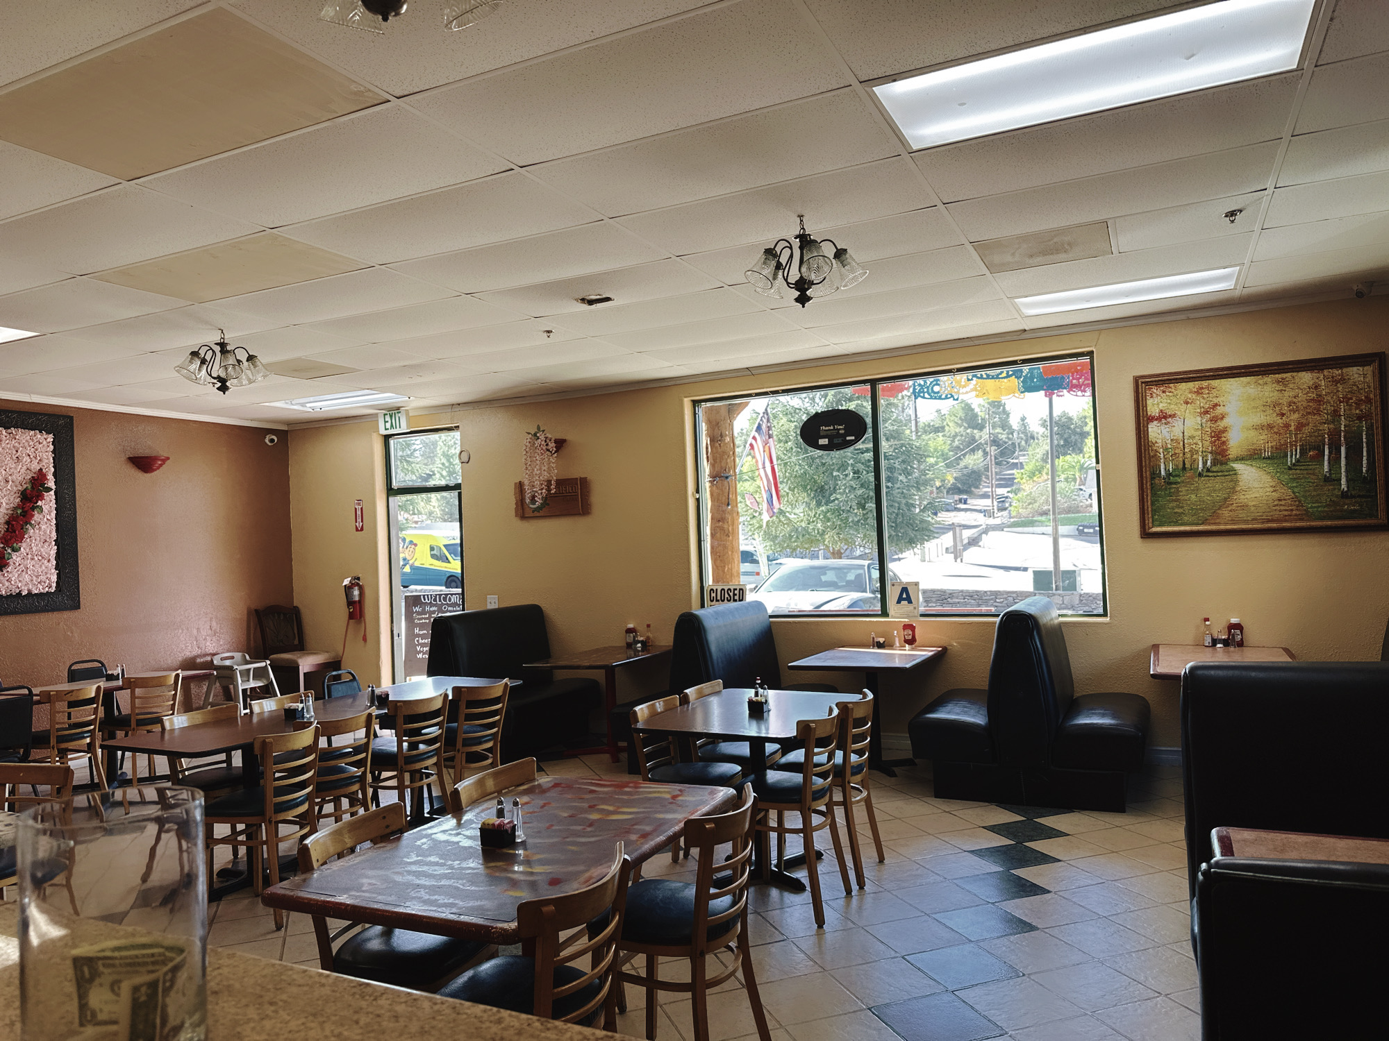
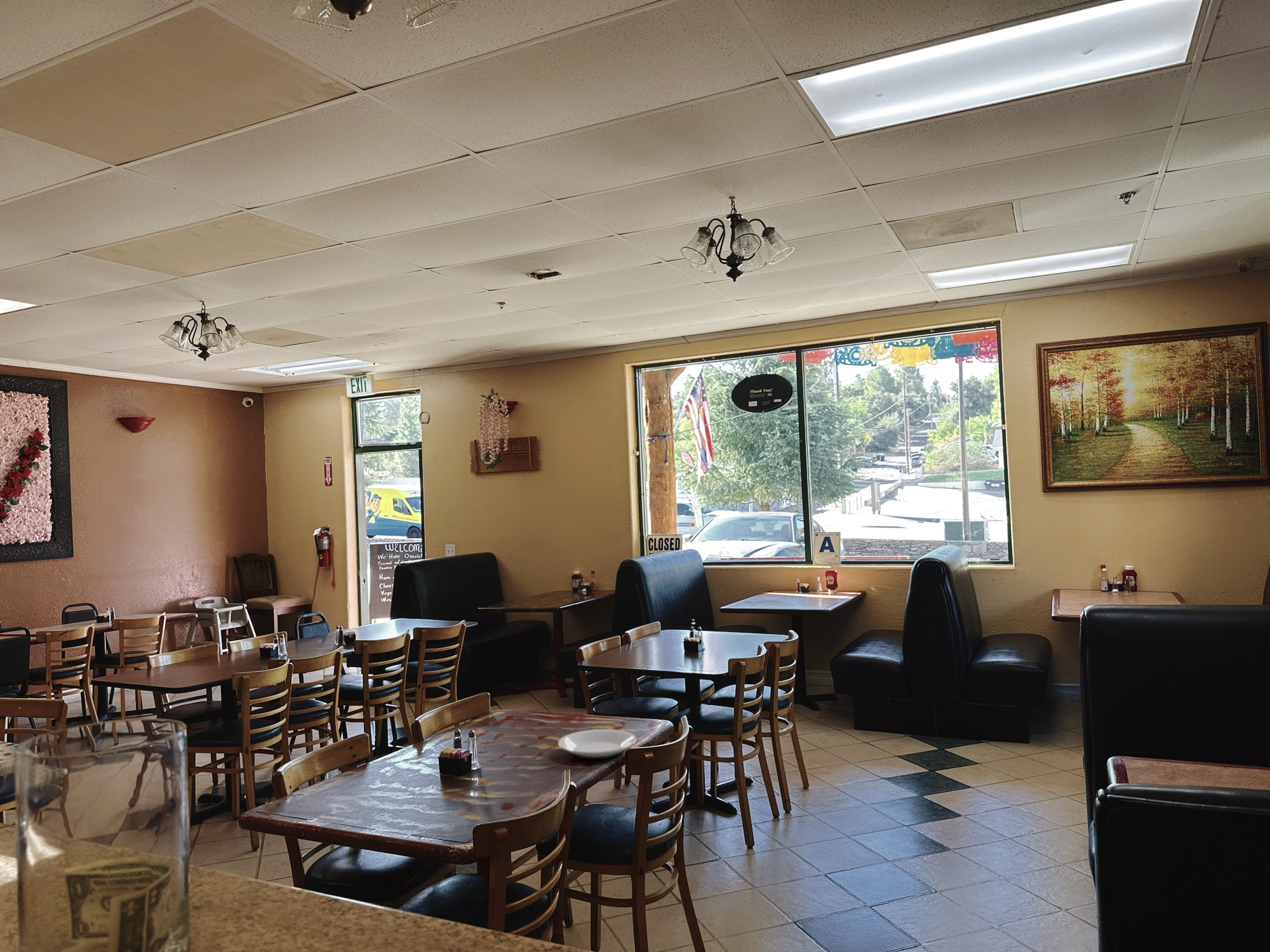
+ plate [558,729,637,760]
